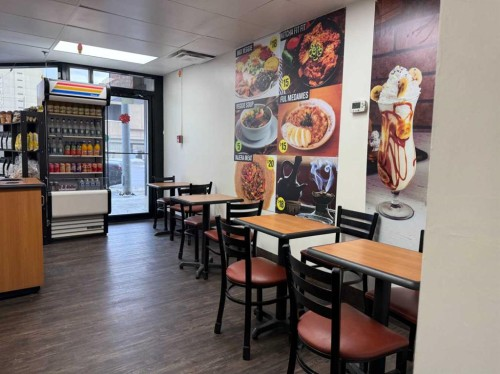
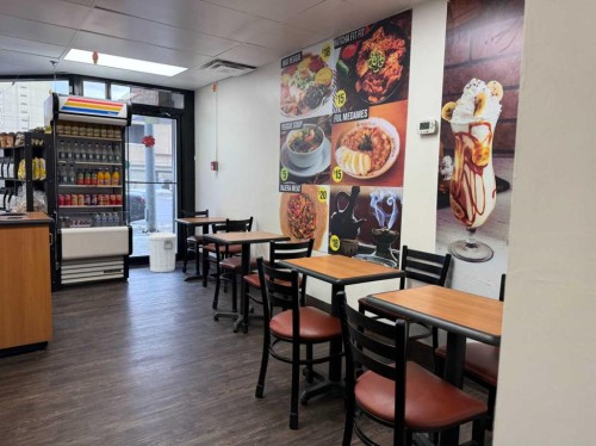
+ trash can [148,230,178,273]
